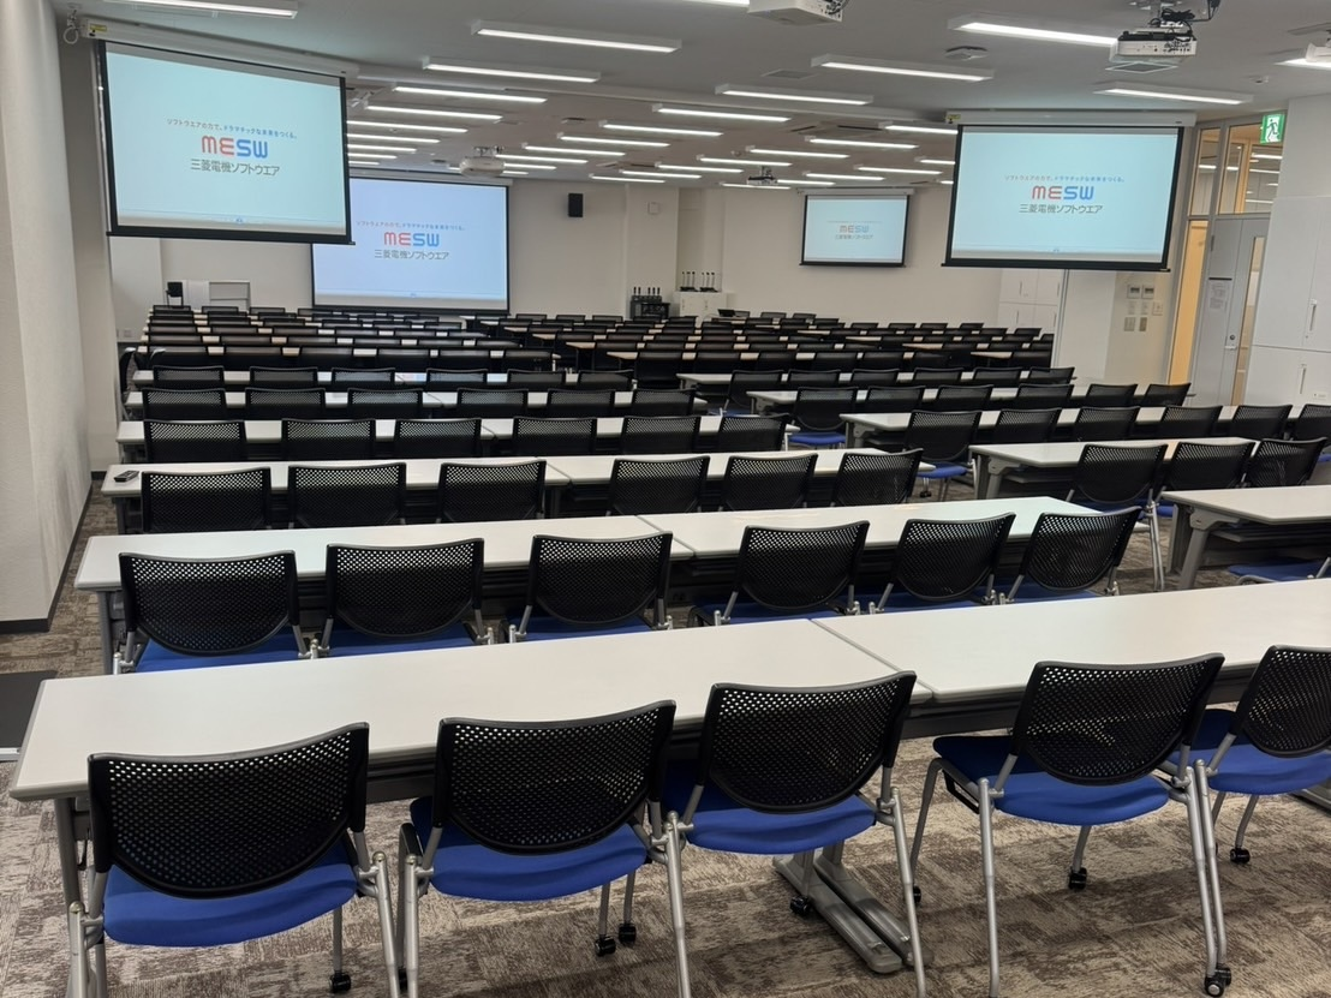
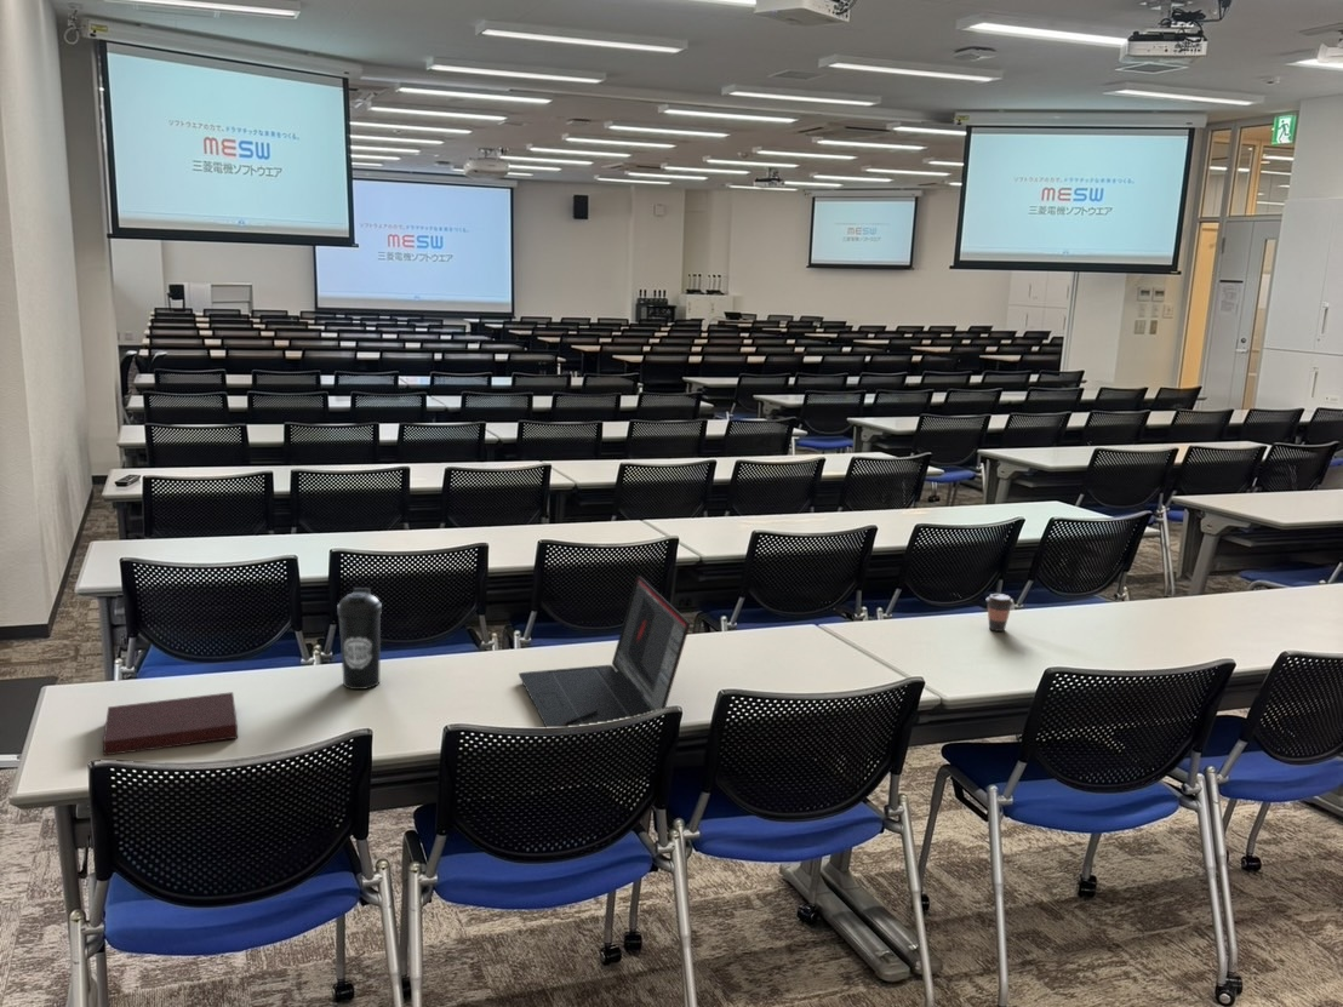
+ coffee cup [985,593,1015,633]
+ laptop [518,574,691,728]
+ water bottle [336,587,383,691]
+ notebook [102,691,239,756]
